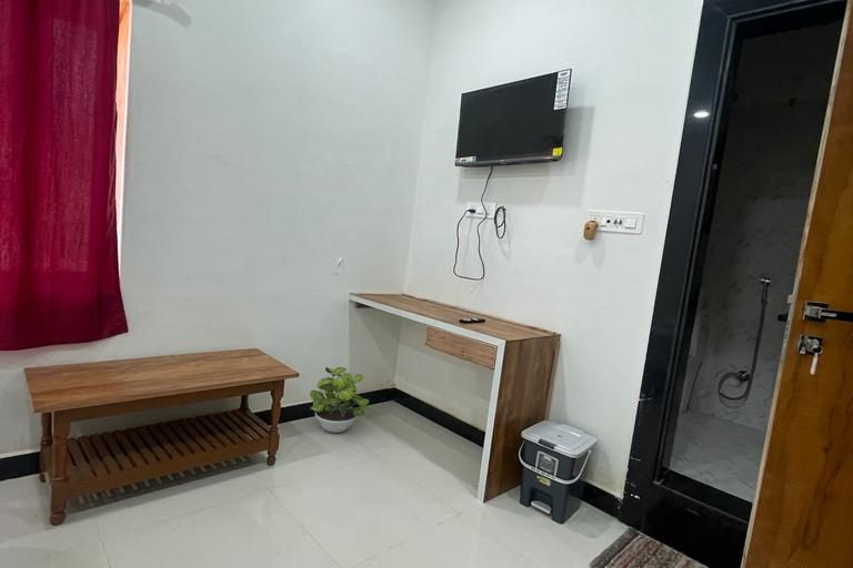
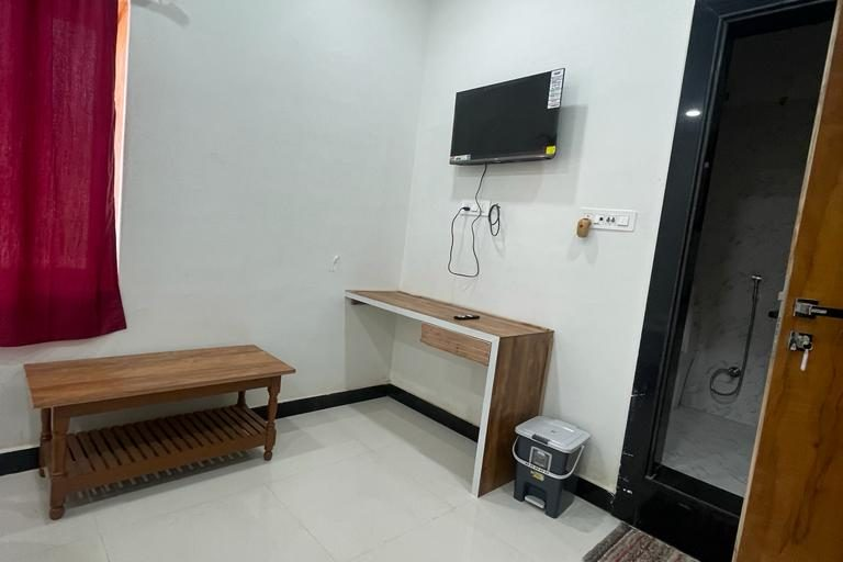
- potted plant [309,366,370,434]
